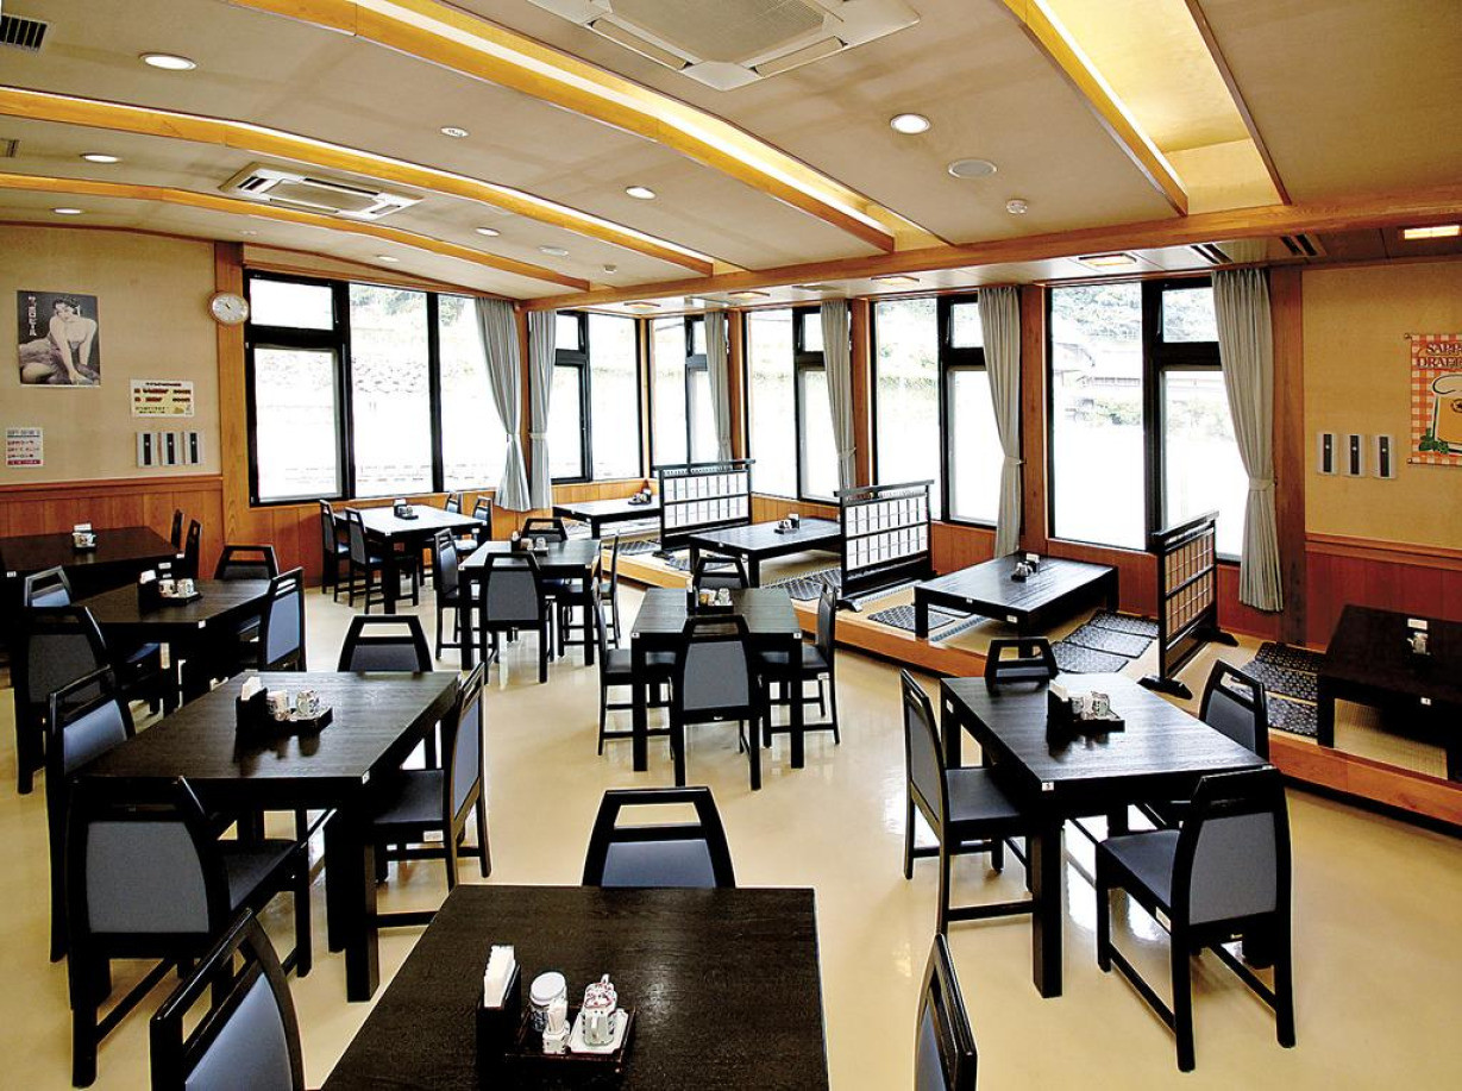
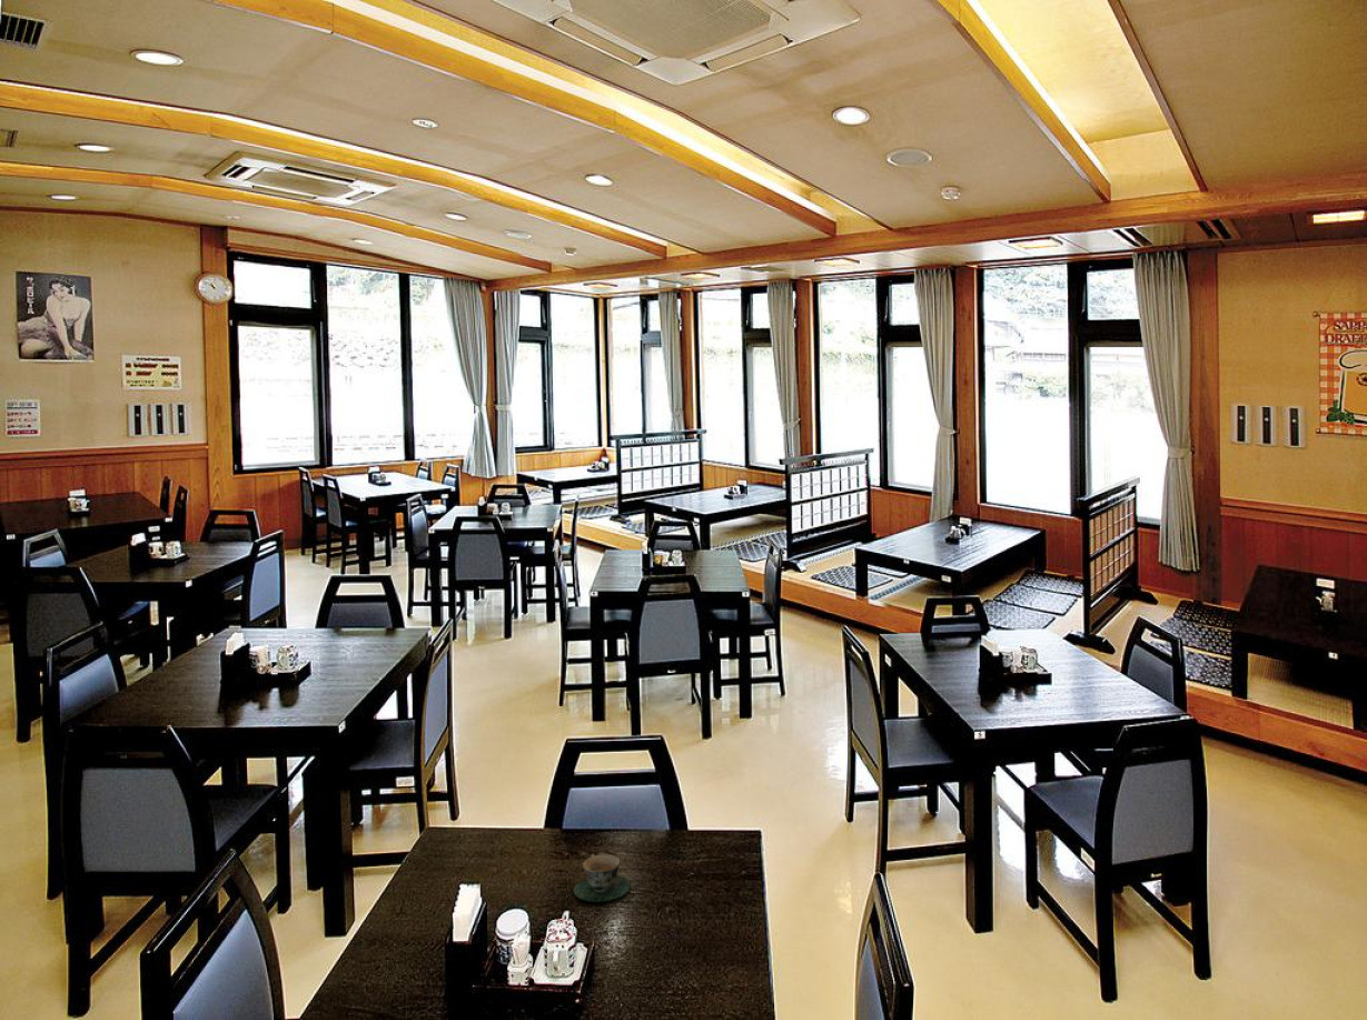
+ teacup [573,853,632,903]
